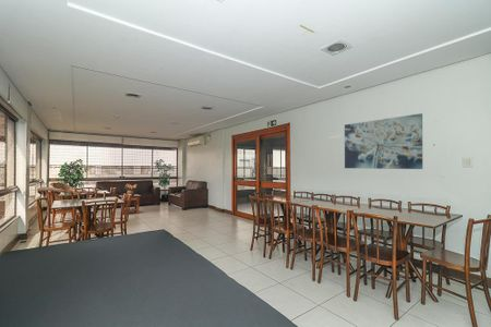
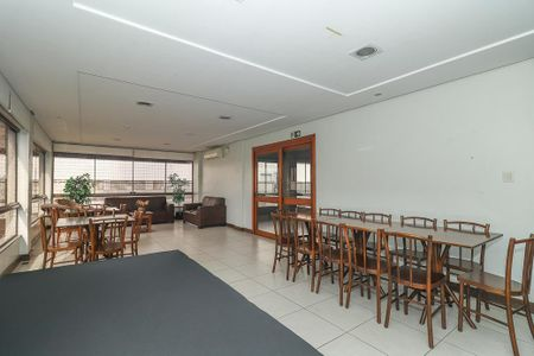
- wall art [344,112,423,170]
